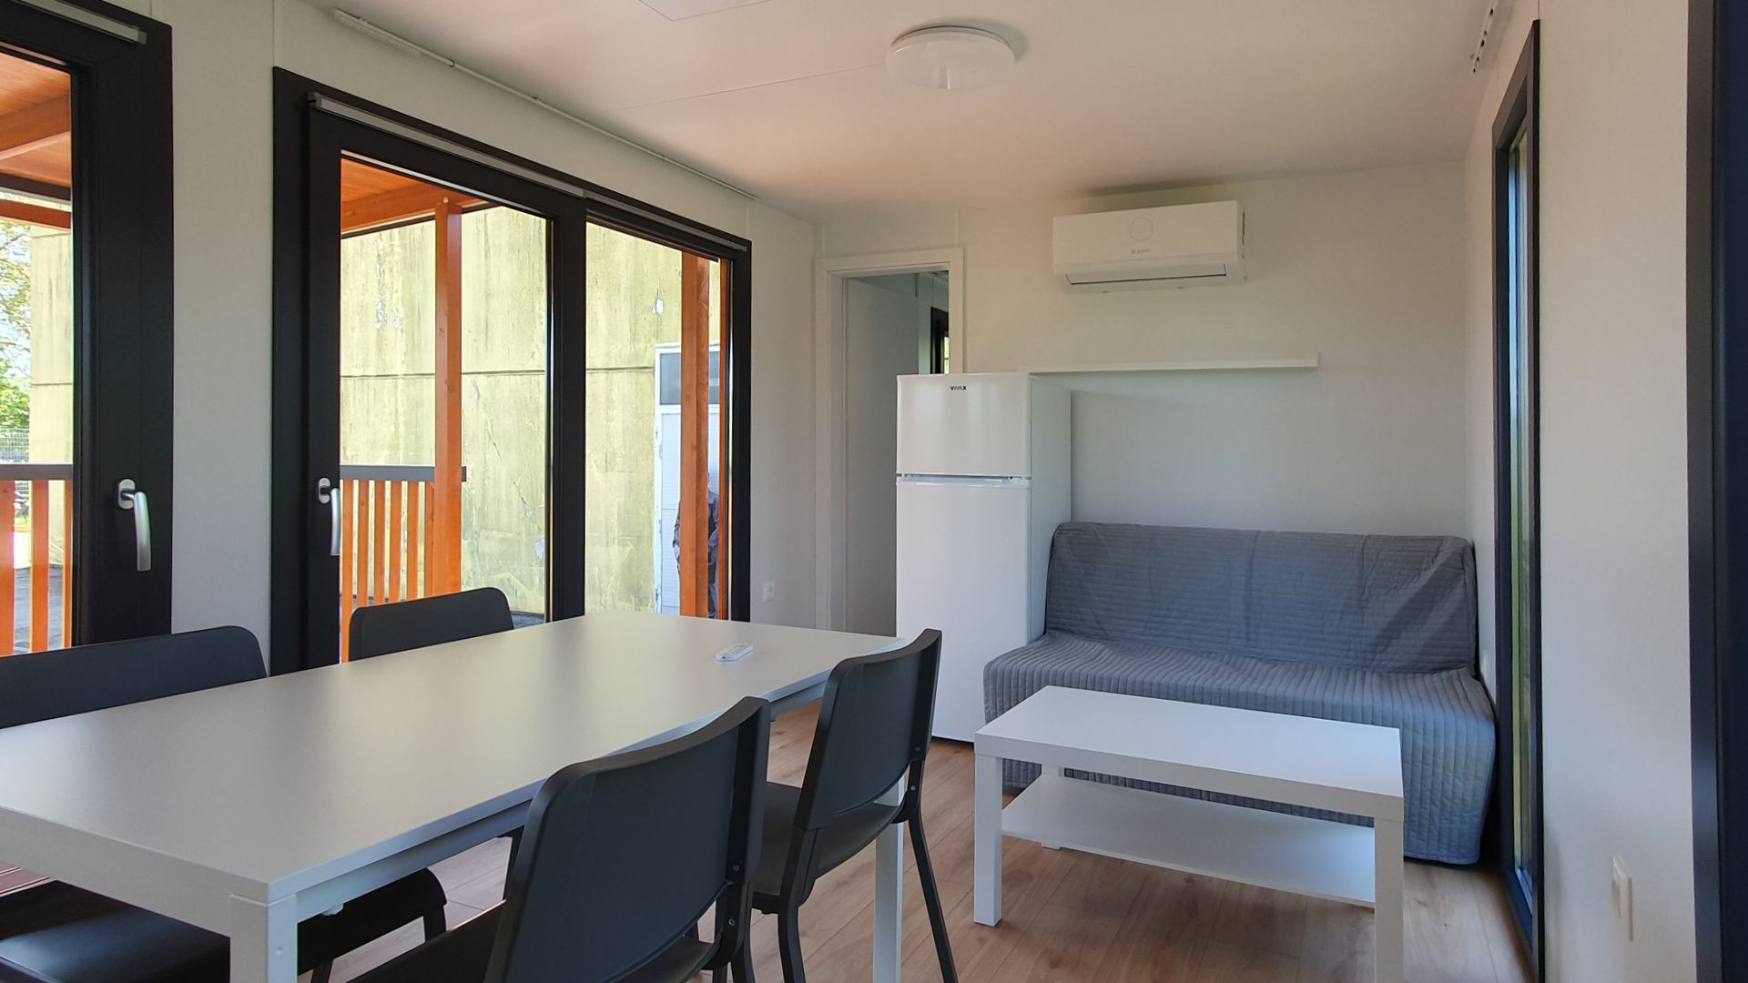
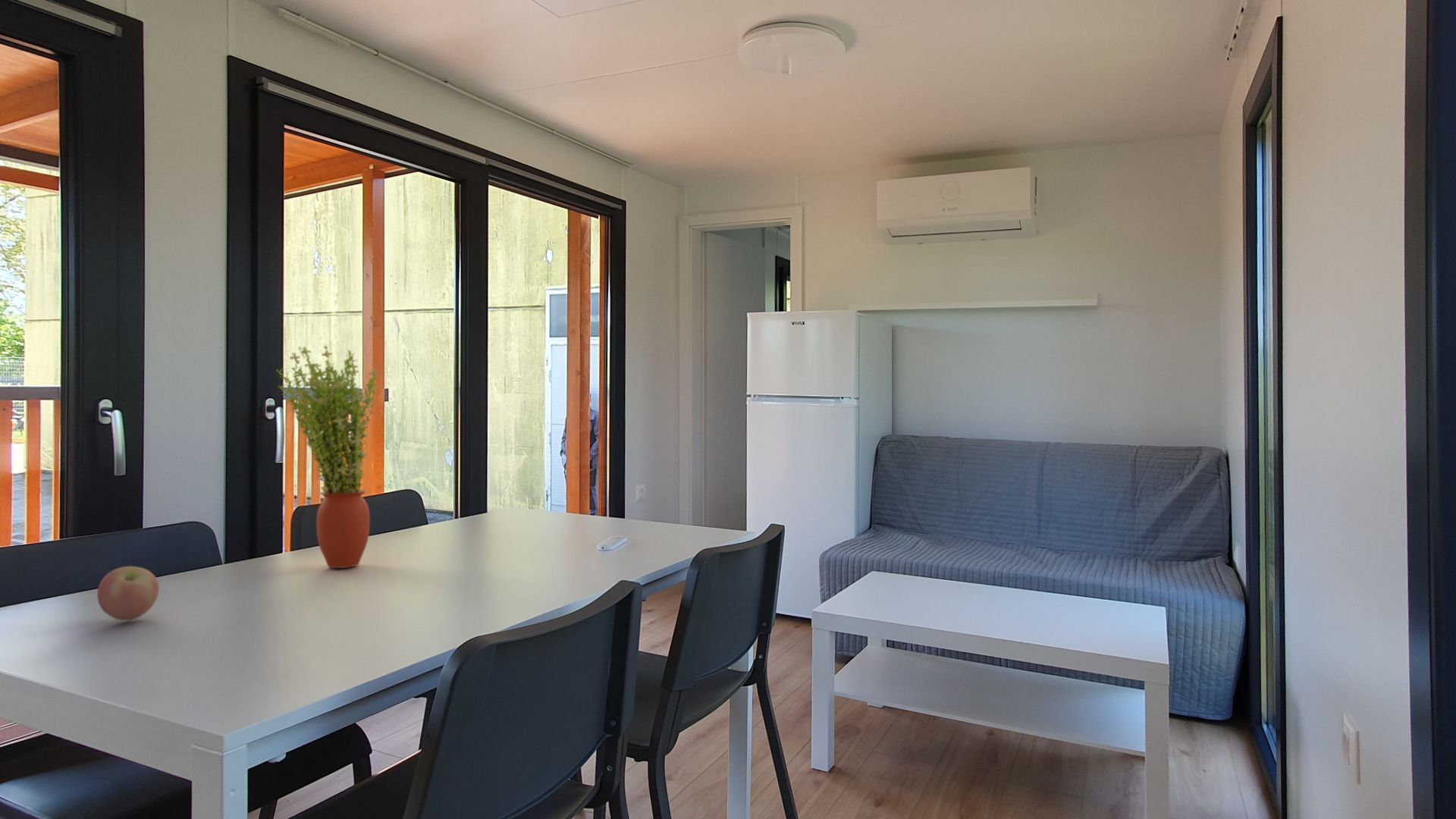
+ potted plant [277,345,380,569]
+ apple [96,566,160,621]
